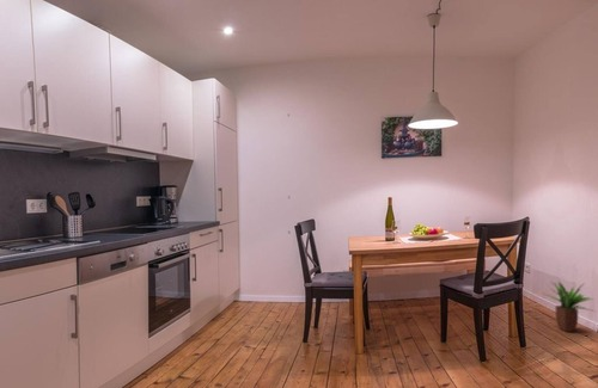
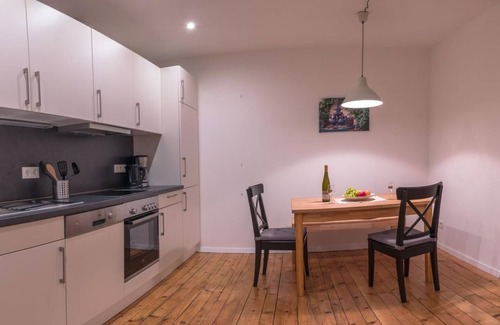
- potted plant [543,281,597,333]
